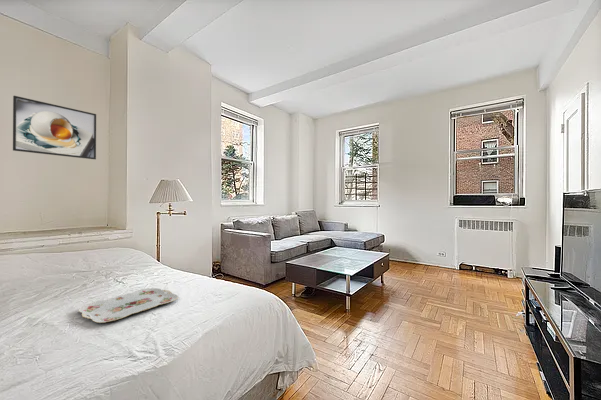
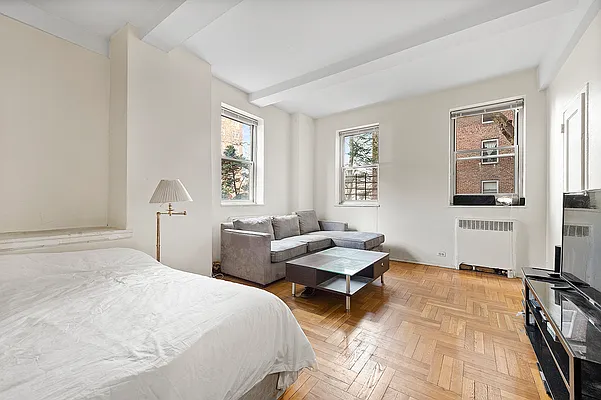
- serving tray [77,287,179,324]
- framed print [12,95,97,160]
